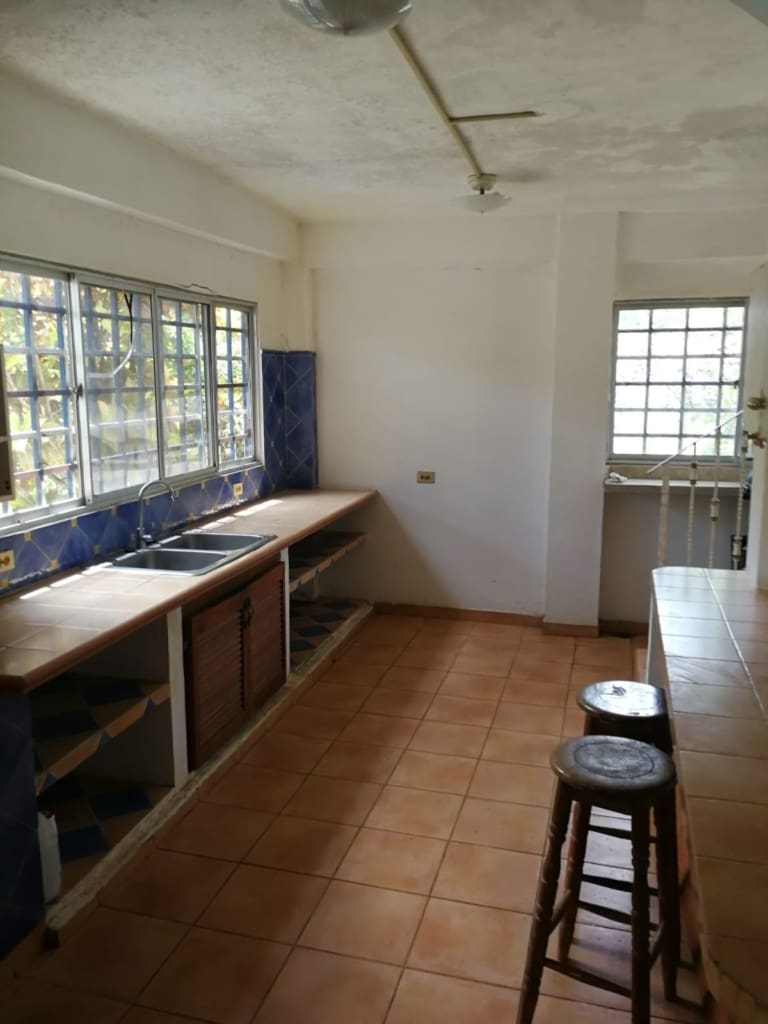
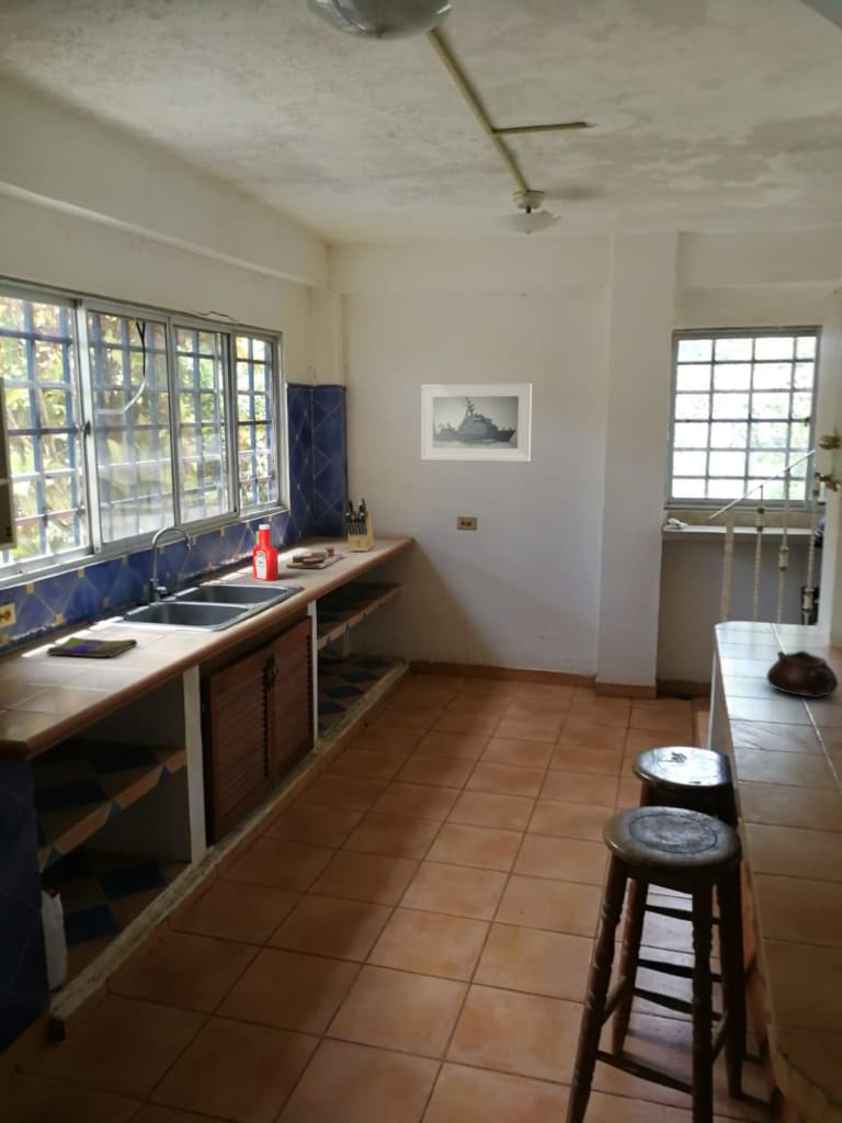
+ knife block [345,496,375,553]
+ dish towel [44,636,138,658]
+ soap bottle [252,523,280,582]
+ teapot [765,649,839,699]
+ cutting board [285,546,343,569]
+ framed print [420,382,533,463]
